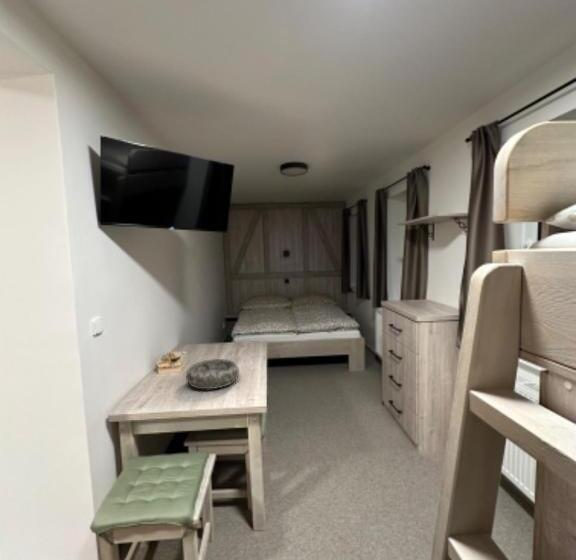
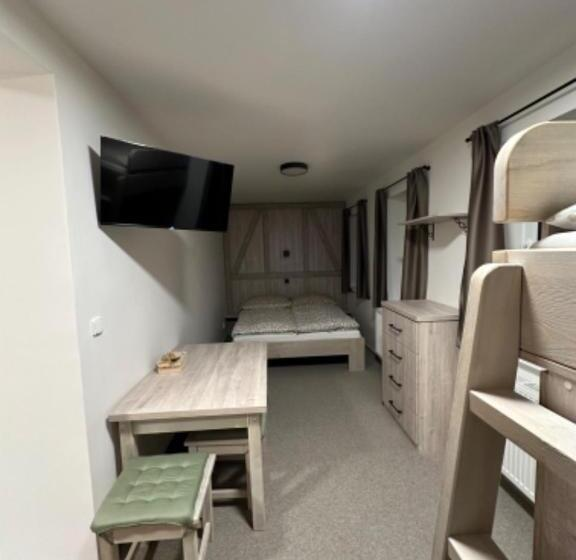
- decorative bowl [185,358,240,390]
